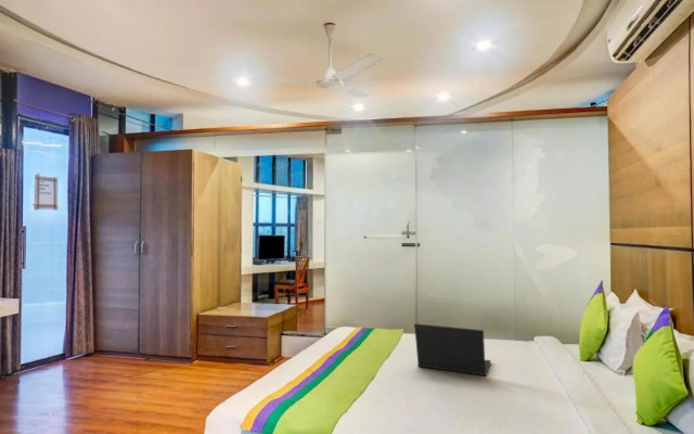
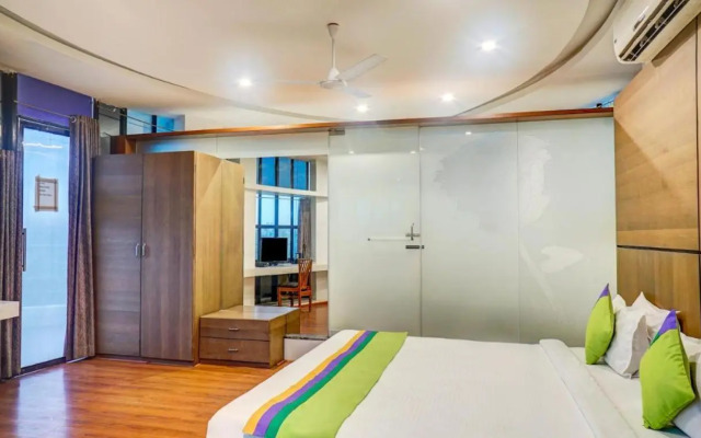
- laptop [413,322,492,376]
